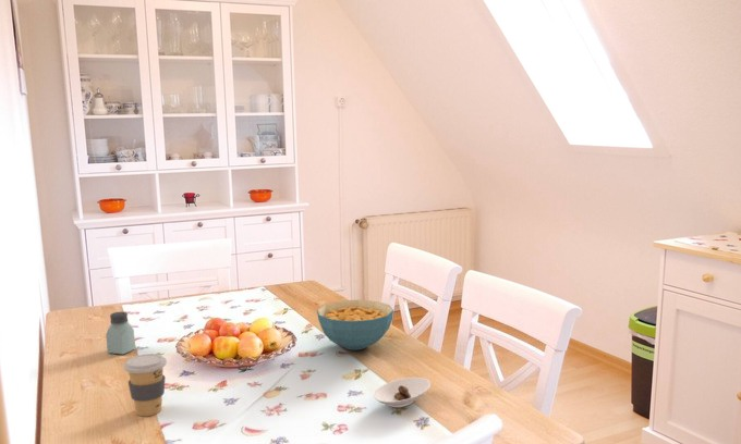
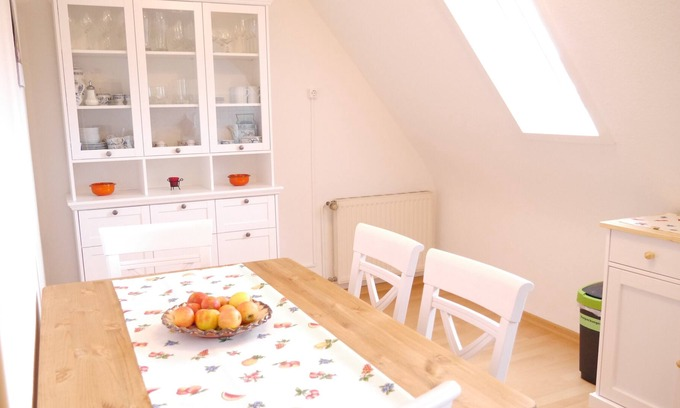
- cereal bowl [316,299,394,351]
- coffee cup [123,353,168,418]
- saltshaker [105,310,136,356]
- saucer [373,377,432,408]
